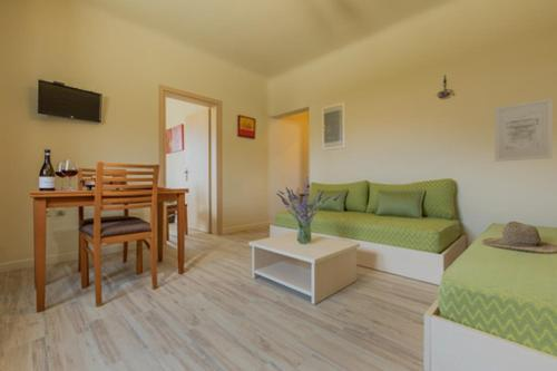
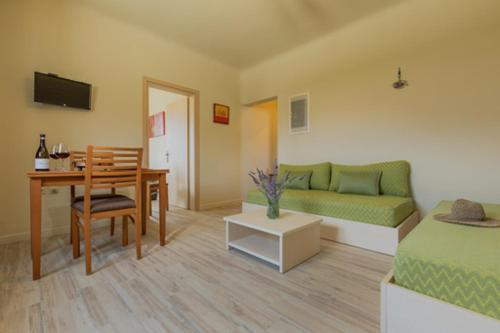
- wall art [494,97,554,163]
